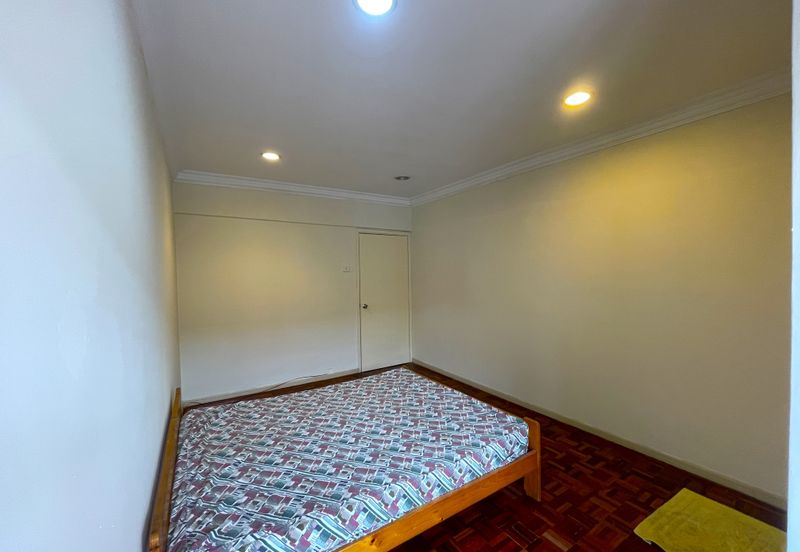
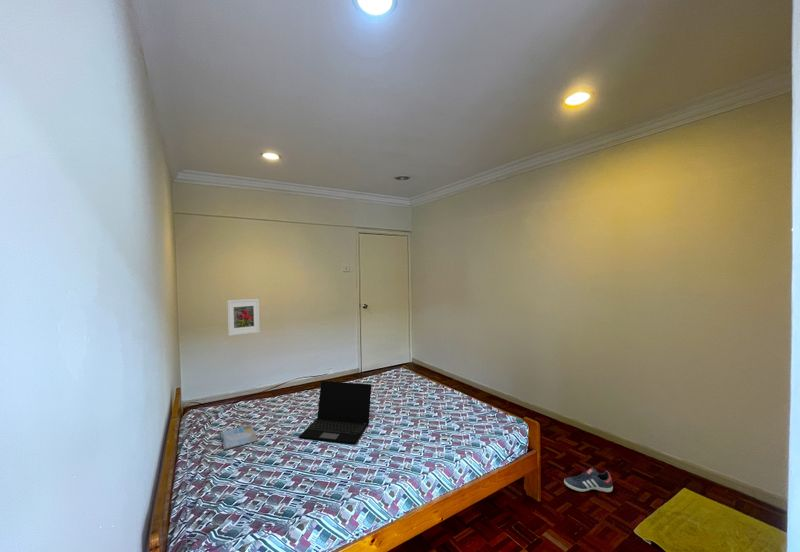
+ sneaker [563,466,614,493]
+ laptop [298,380,372,445]
+ book [219,423,259,451]
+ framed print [226,298,261,337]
